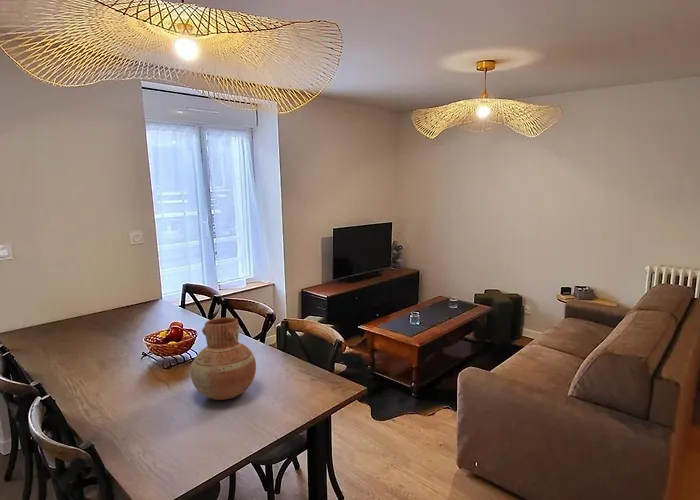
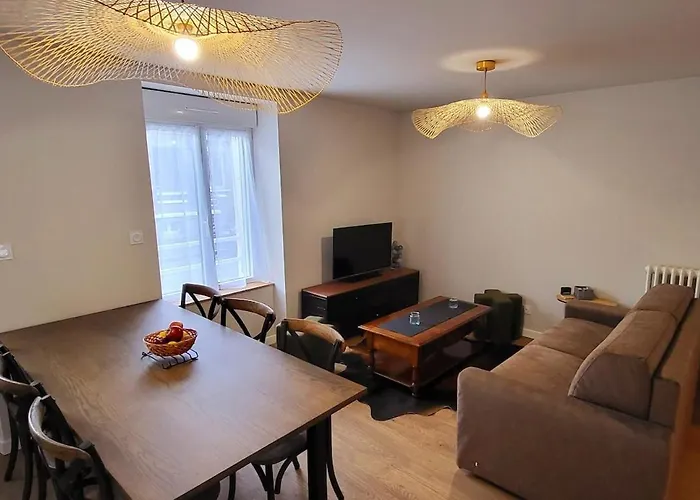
- vase [190,317,257,401]
